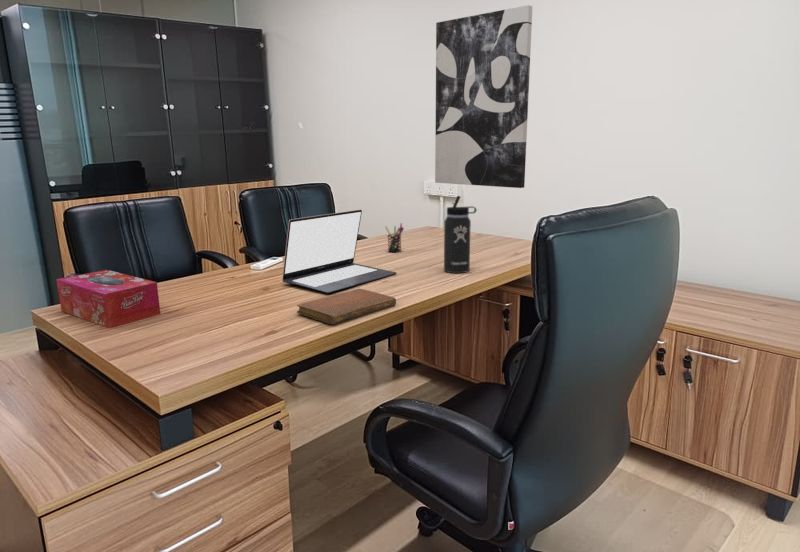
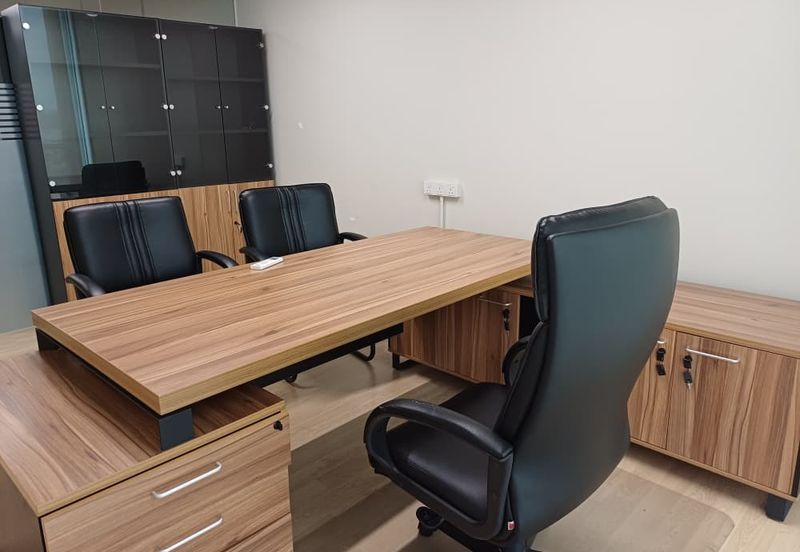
- laptop [281,209,397,294]
- pen holder [384,222,405,253]
- wall art [434,4,533,189]
- thermos bottle [443,194,478,274]
- notebook [296,288,397,326]
- tissue box [55,269,161,329]
